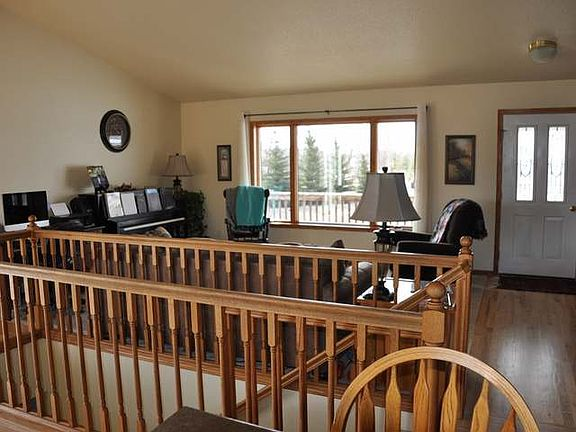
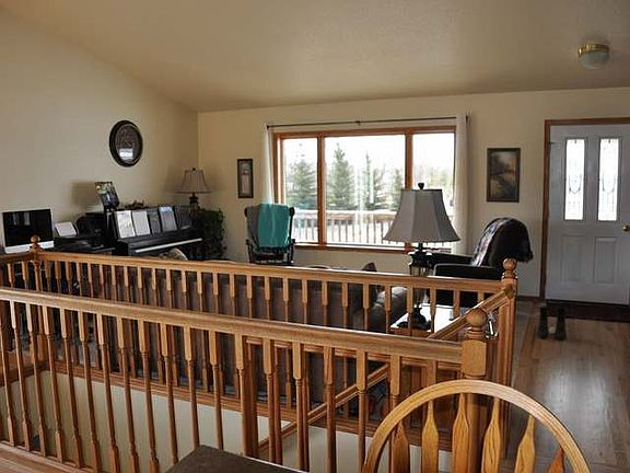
+ boots [536,305,568,342]
